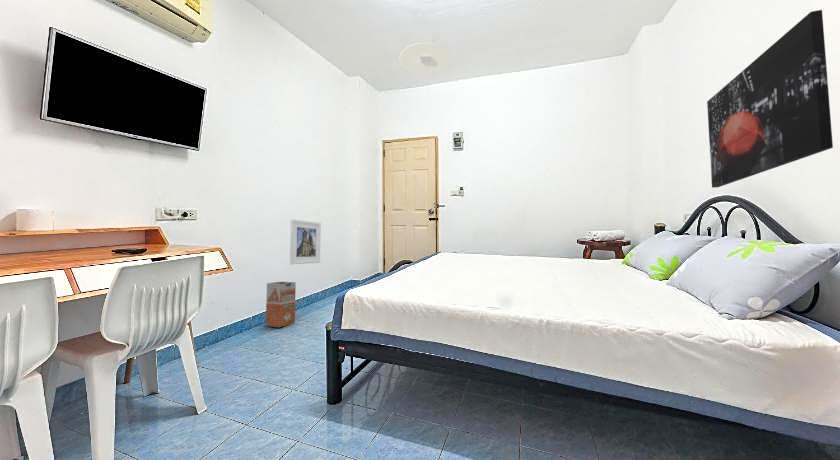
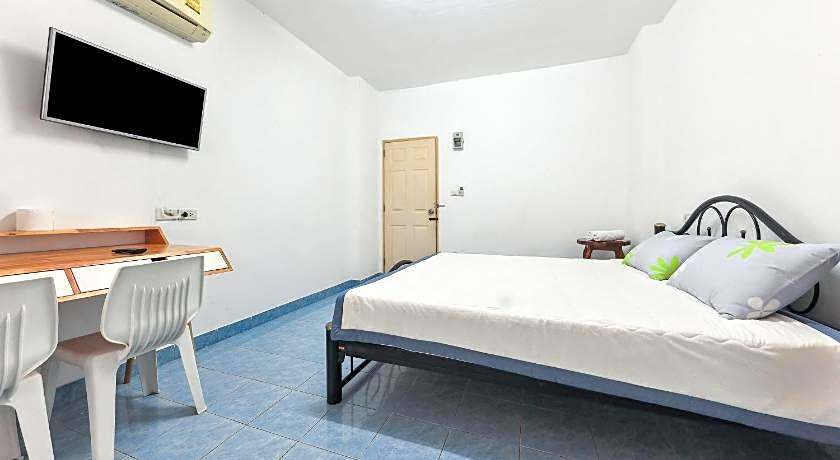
- ceiling light [398,42,453,75]
- waste bin [265,281,297,328]
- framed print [289,218,322,265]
- wall art [706,9,834,189]
